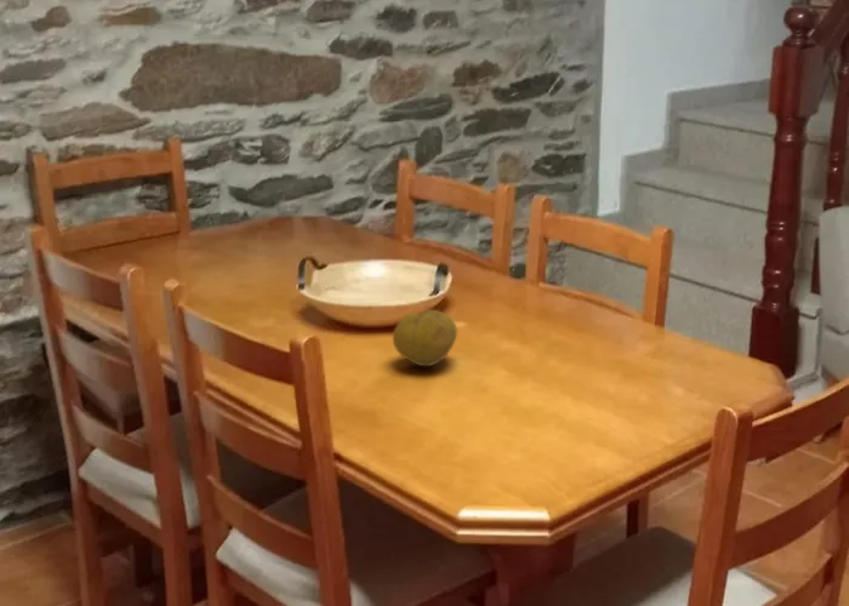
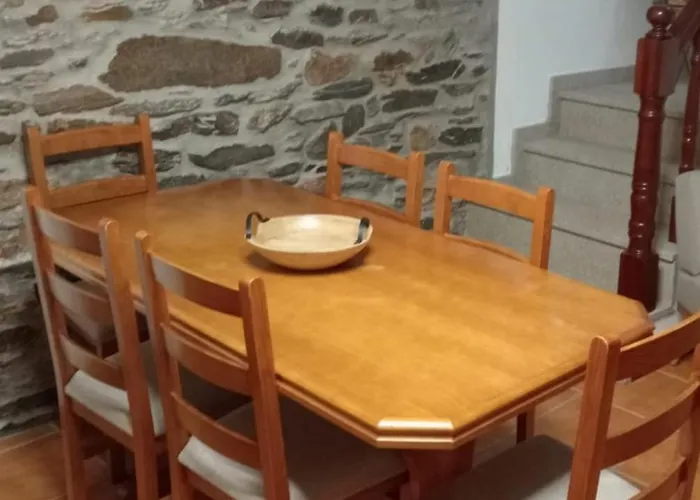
- fruit [392,309,458,367]
